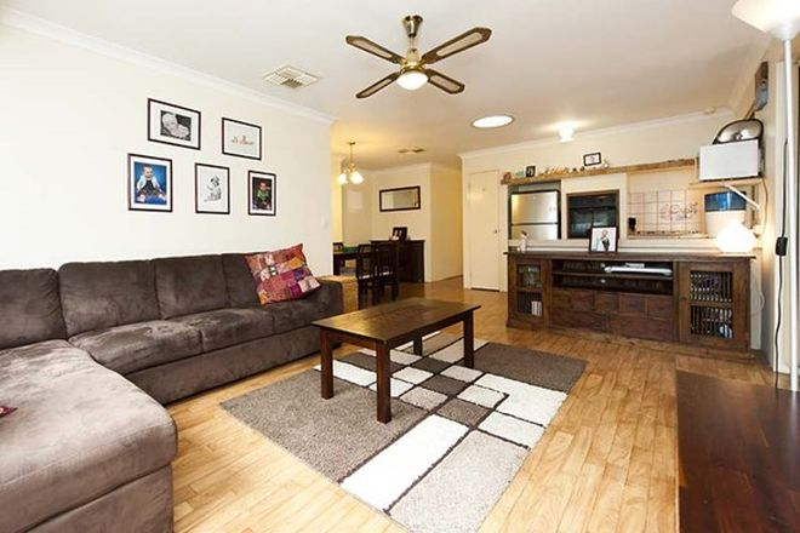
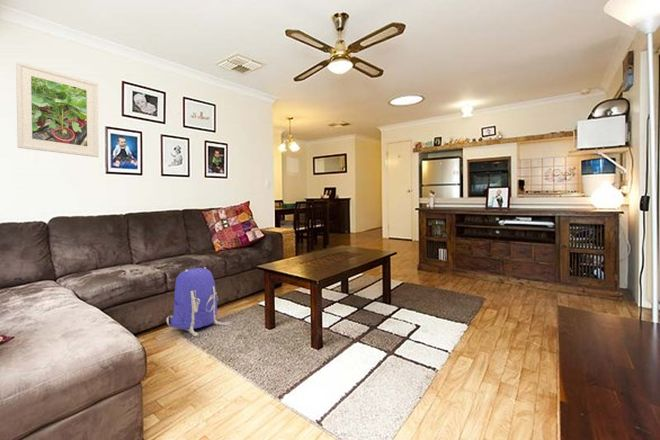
+ backpack [165,266,232,337]
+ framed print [15,61,100,158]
